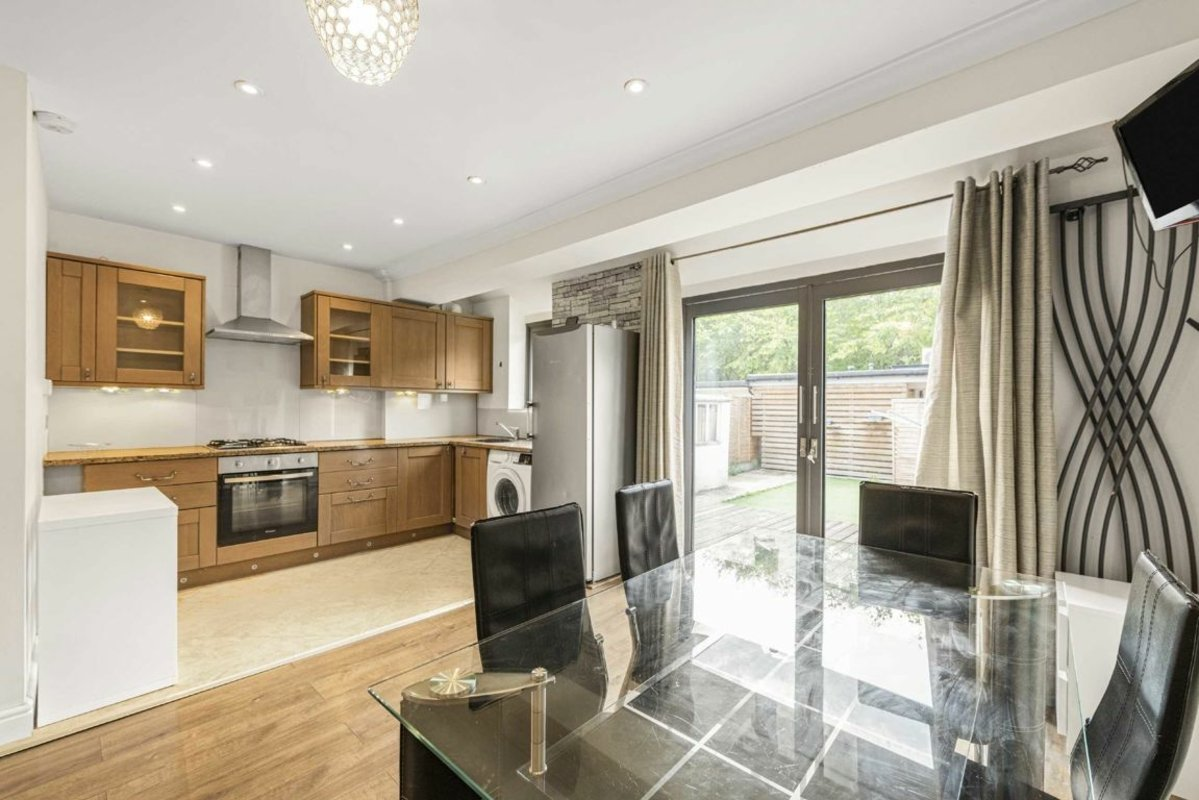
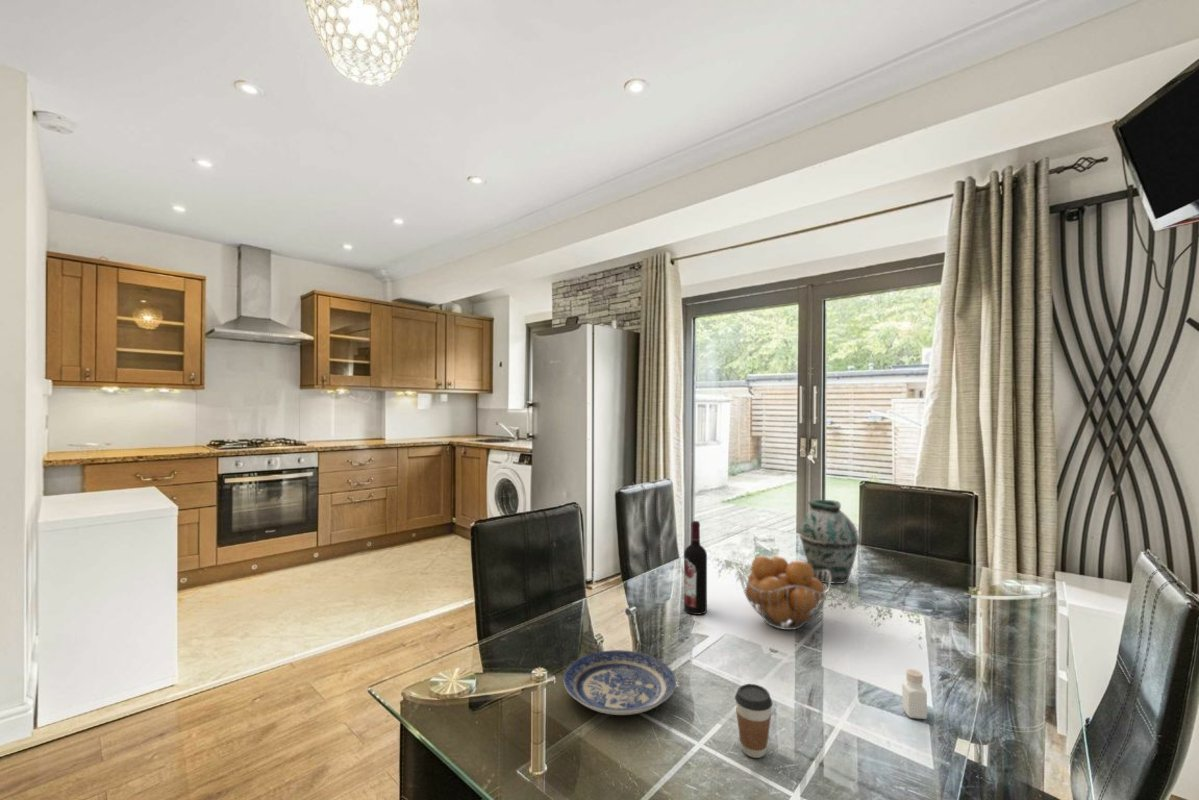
+ plate [563,649,677,716]
+ vase [799,499,860,585]
+ coffee cup [734,683,773,759]
+ wine bottle [683,520,708,616]
+ fruit basket [737,555,832,631]
+ pepper shaker [901,668,928,720]
